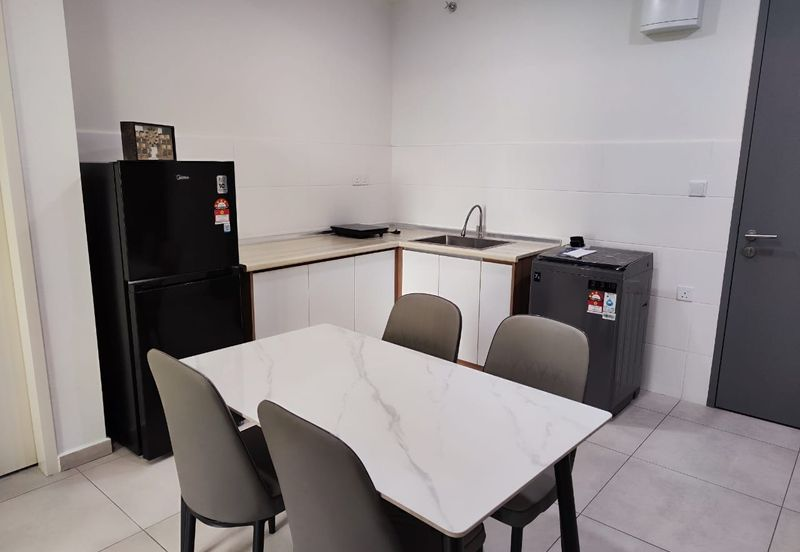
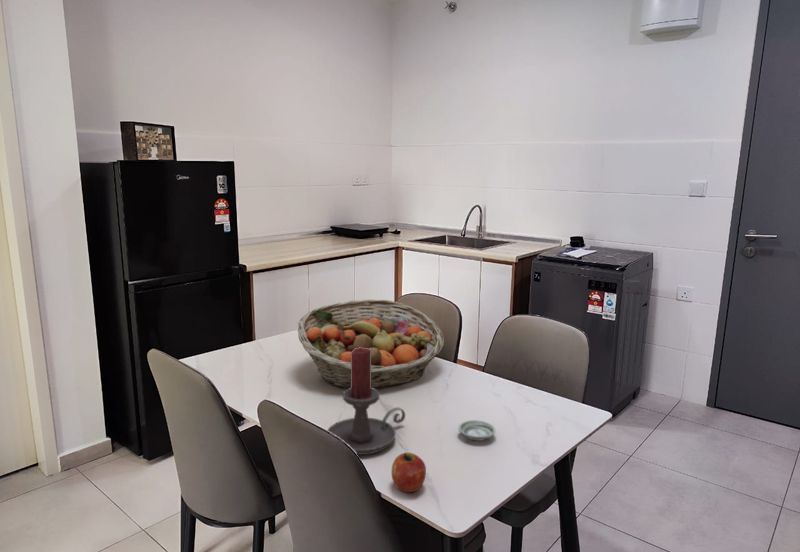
+ fruit basket [297,298,445,390]
+ candle holder [326,347,406,456]
+ apple [391,451,427,493]
+ saucer [457,419,497,442]
